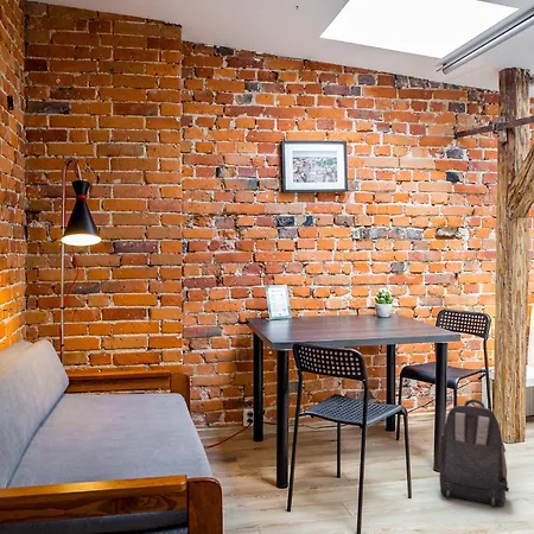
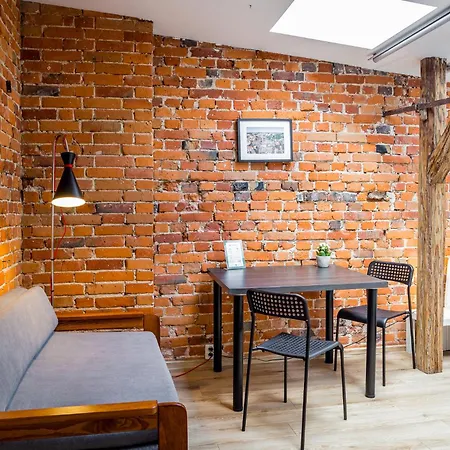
- backpack [438,399,510,508]
